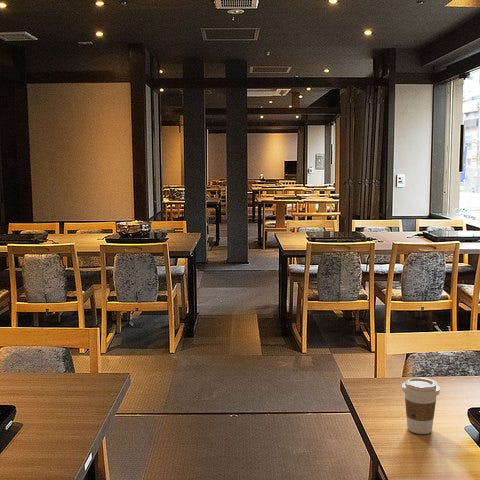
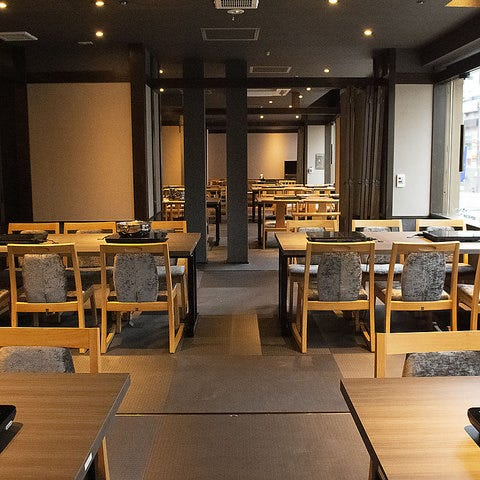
- coffee cup [401,376,441,435]
